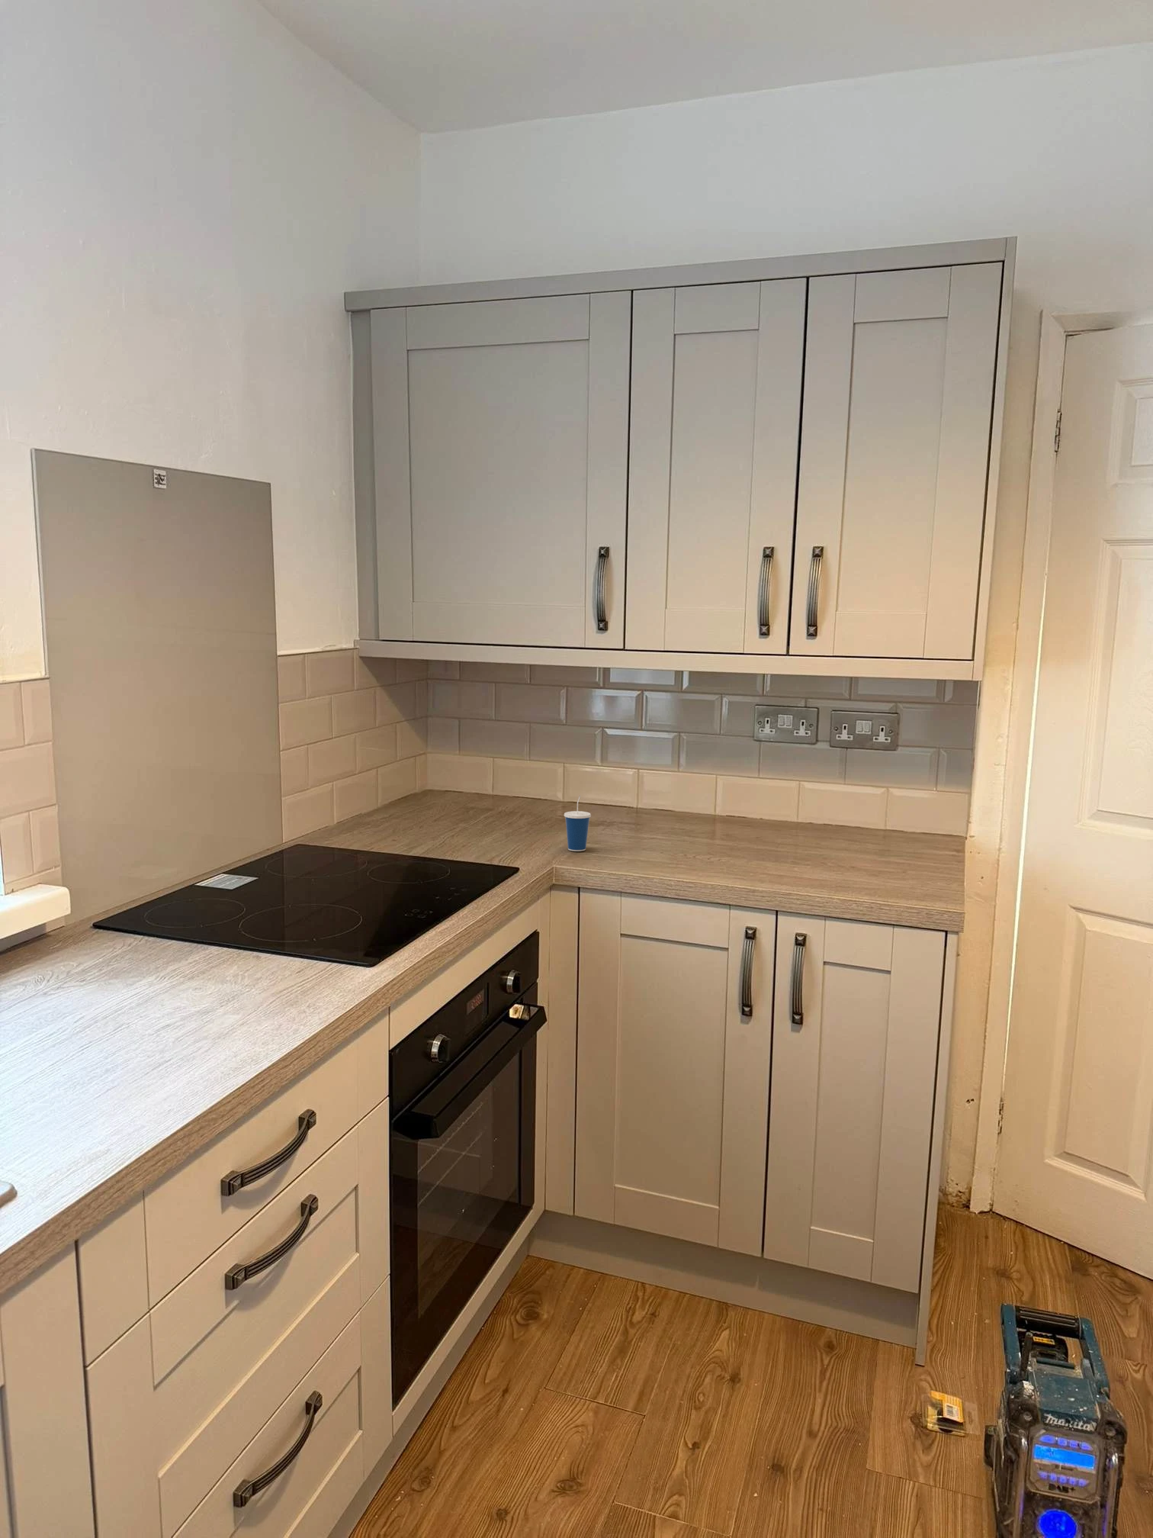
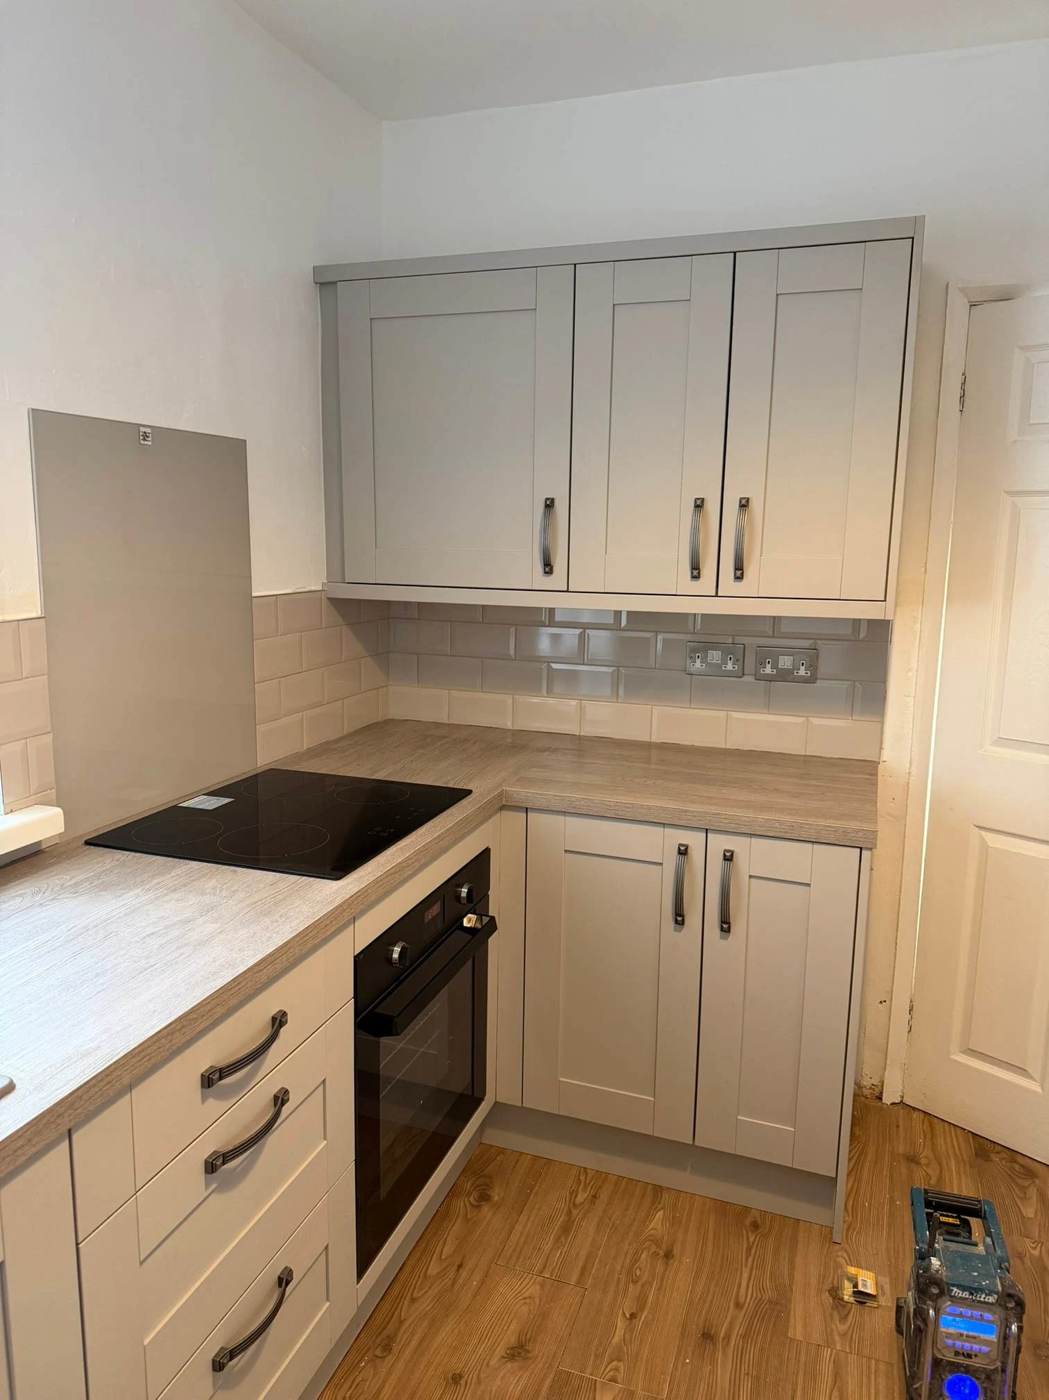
- cup [563,794,592,853]
